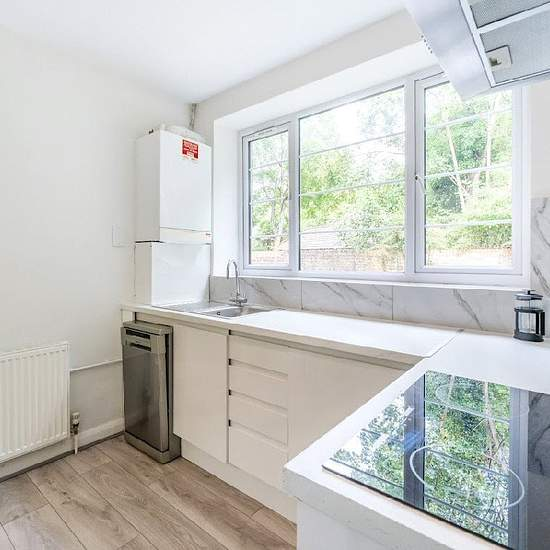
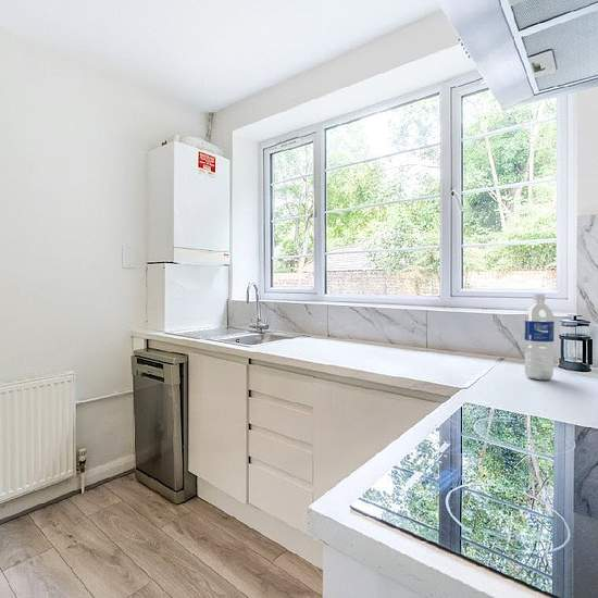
+ water bottle [524,292,556,381]
